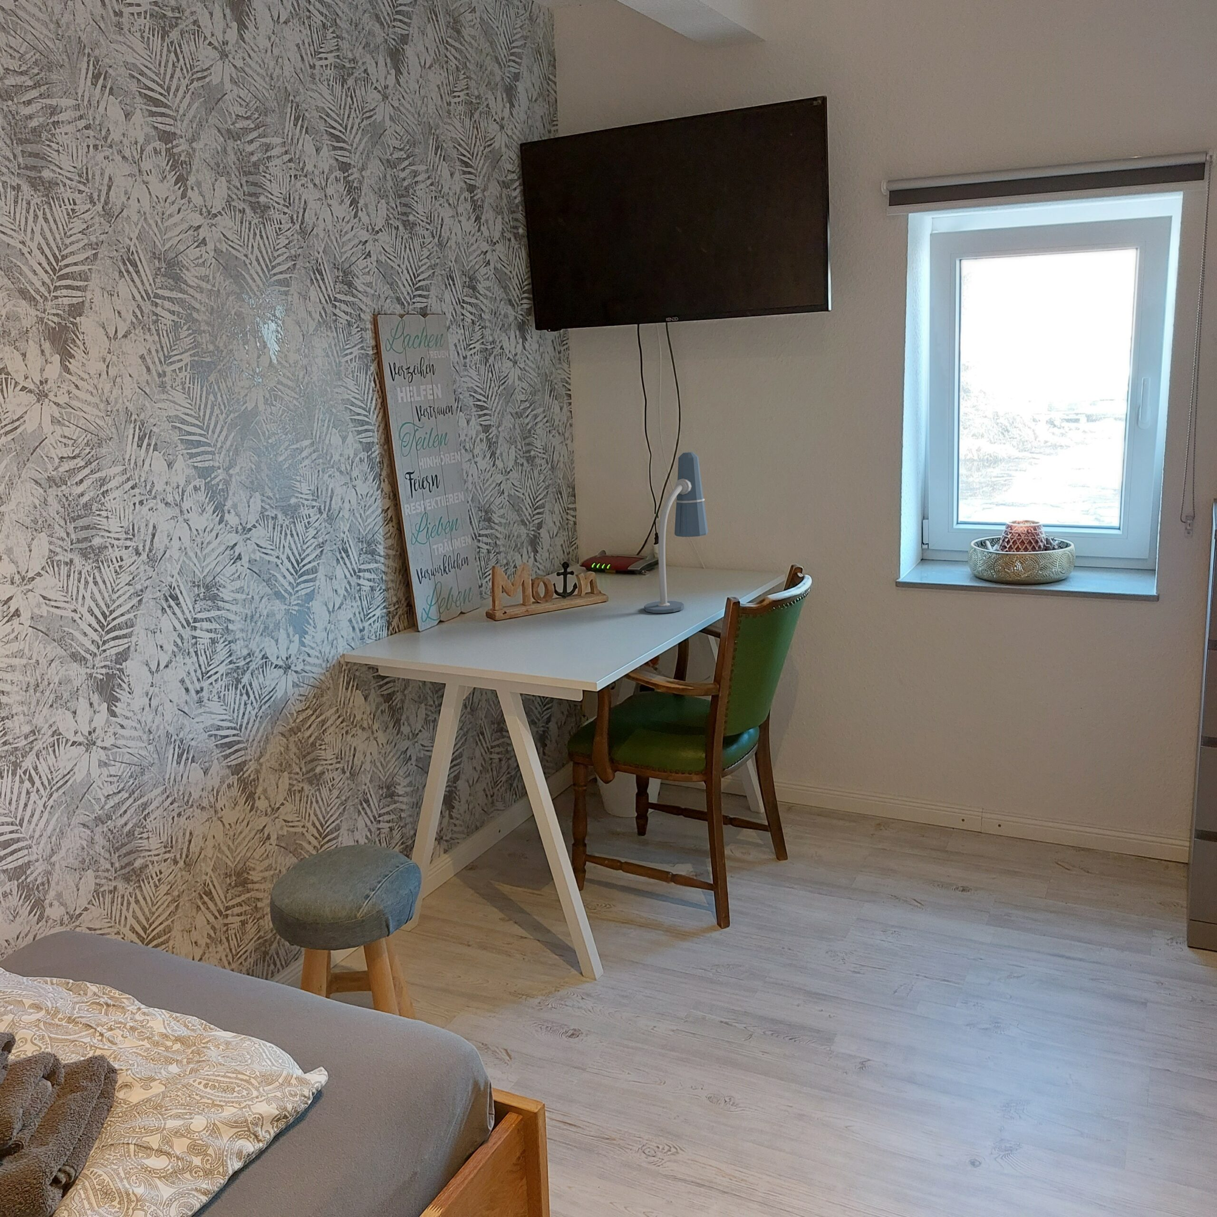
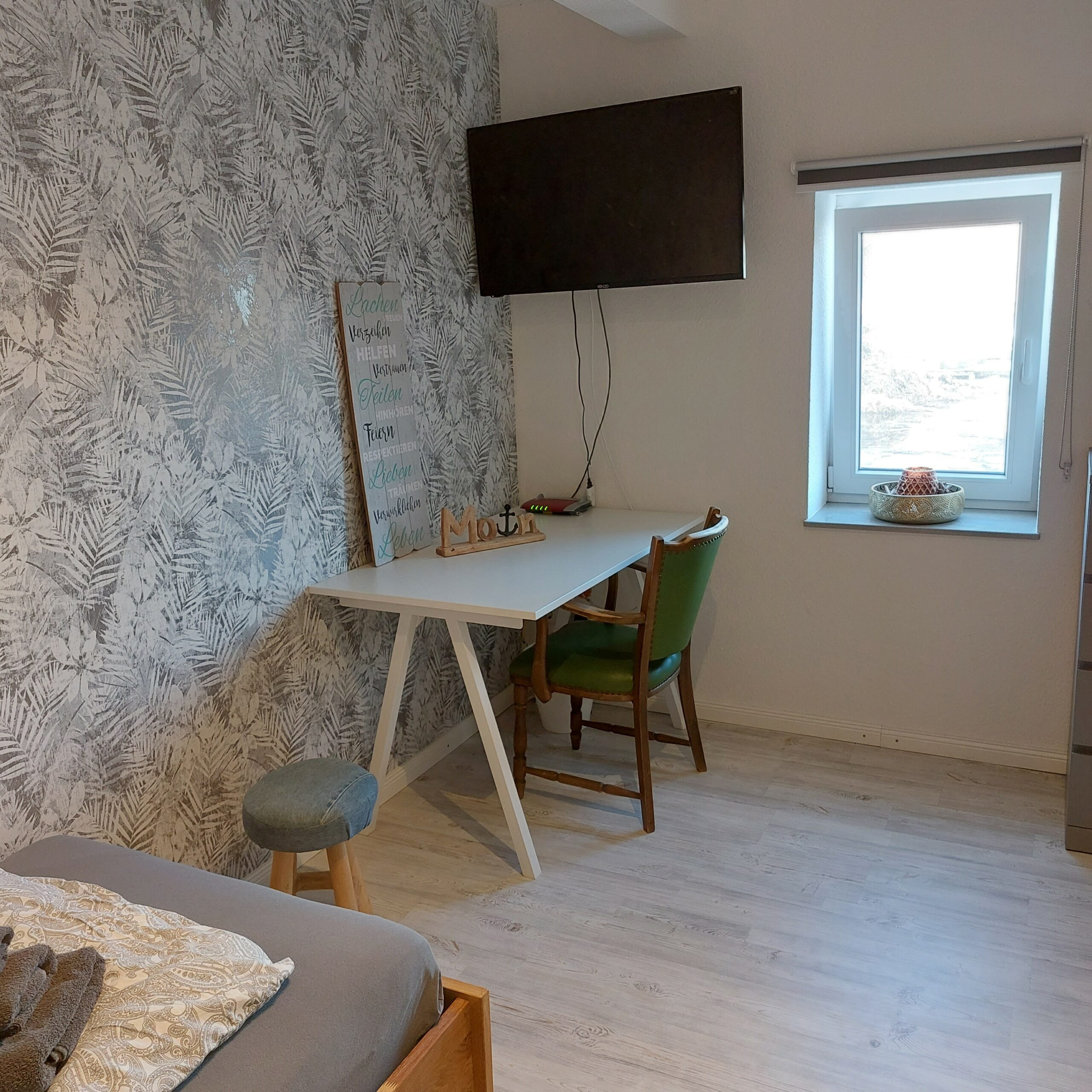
- desk lamp [644,451,709,614]
